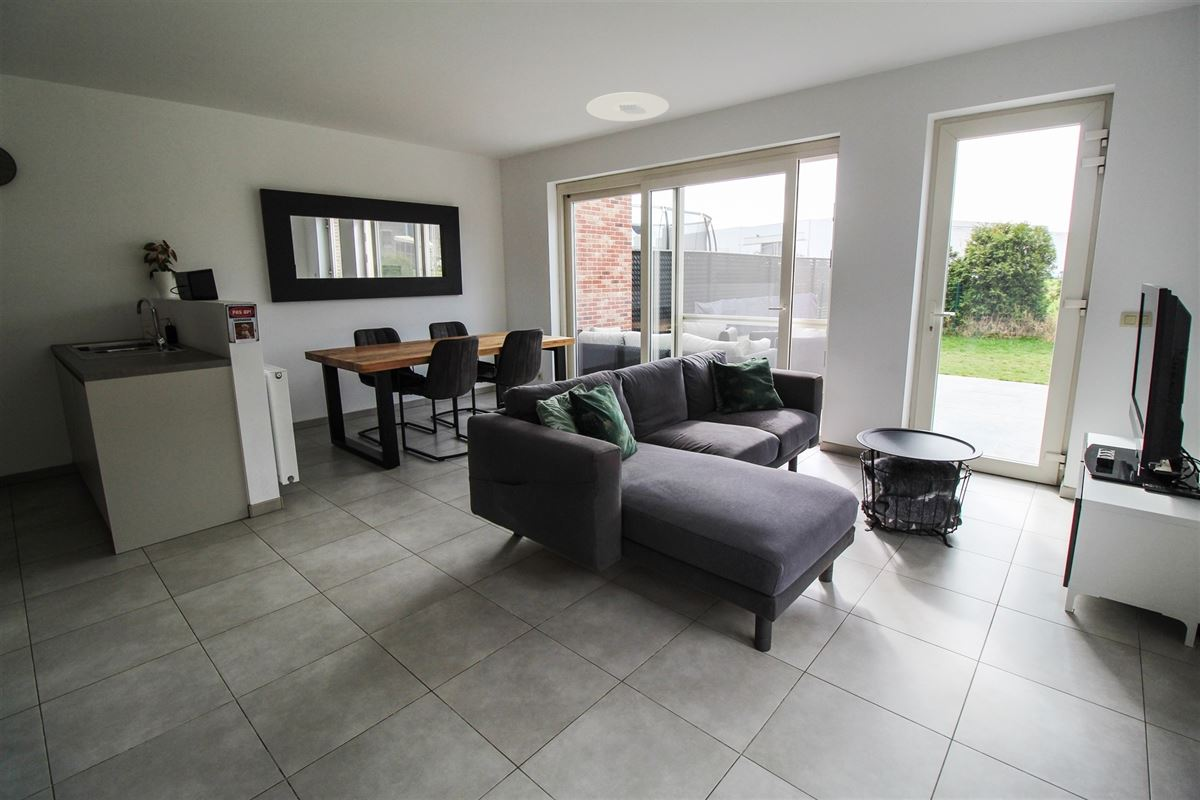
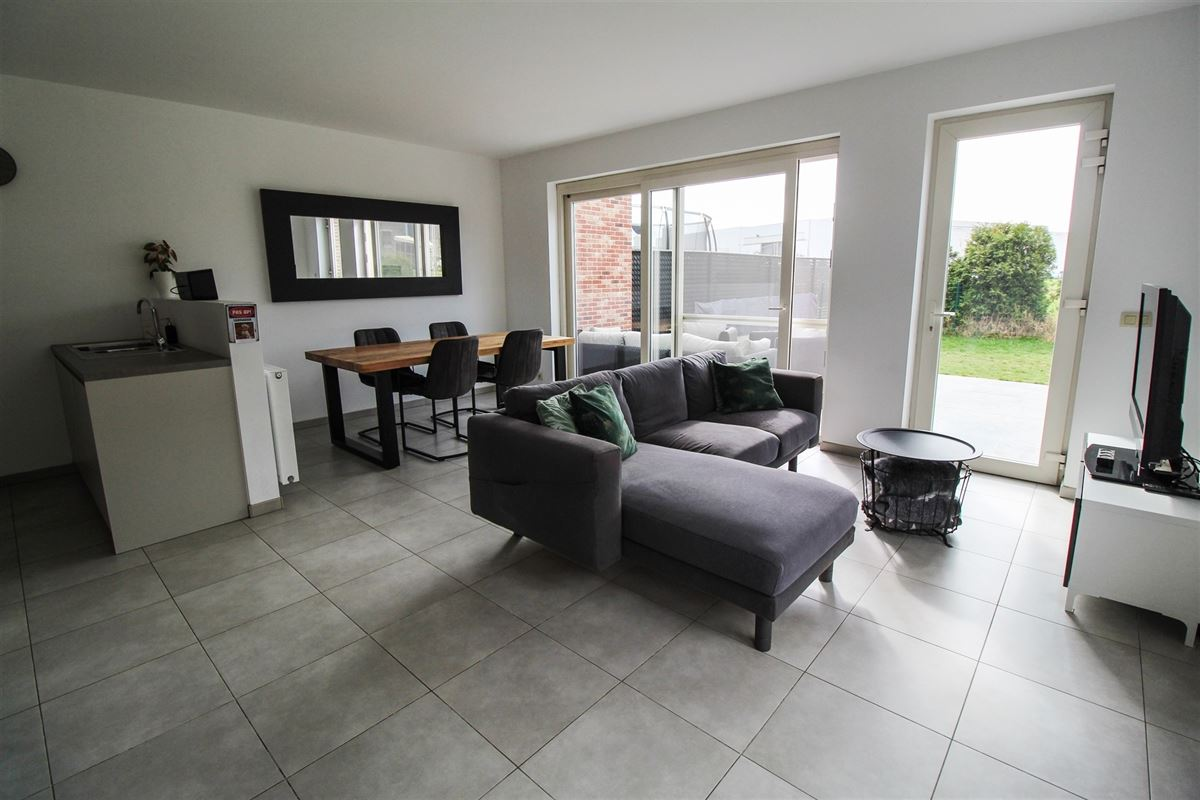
- ceiling light [585,91,670,122]
